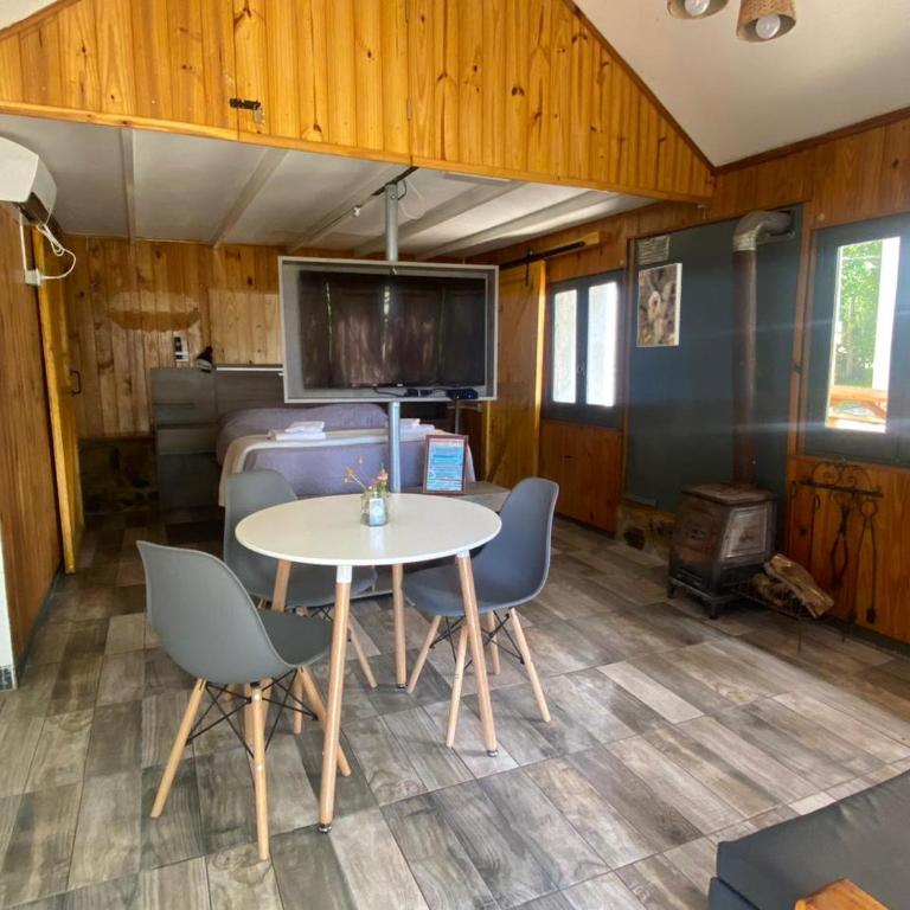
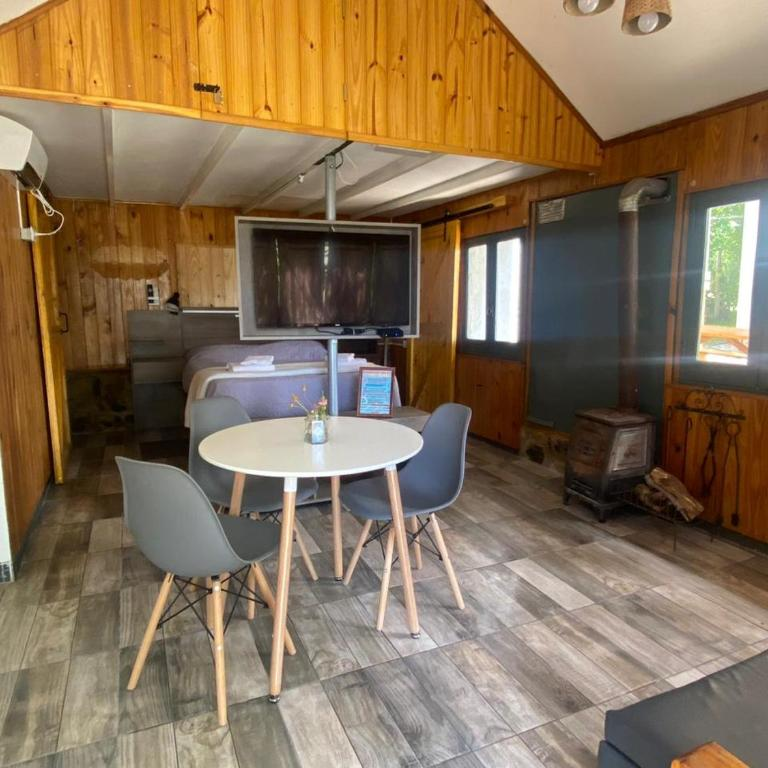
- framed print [636,262,682,348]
